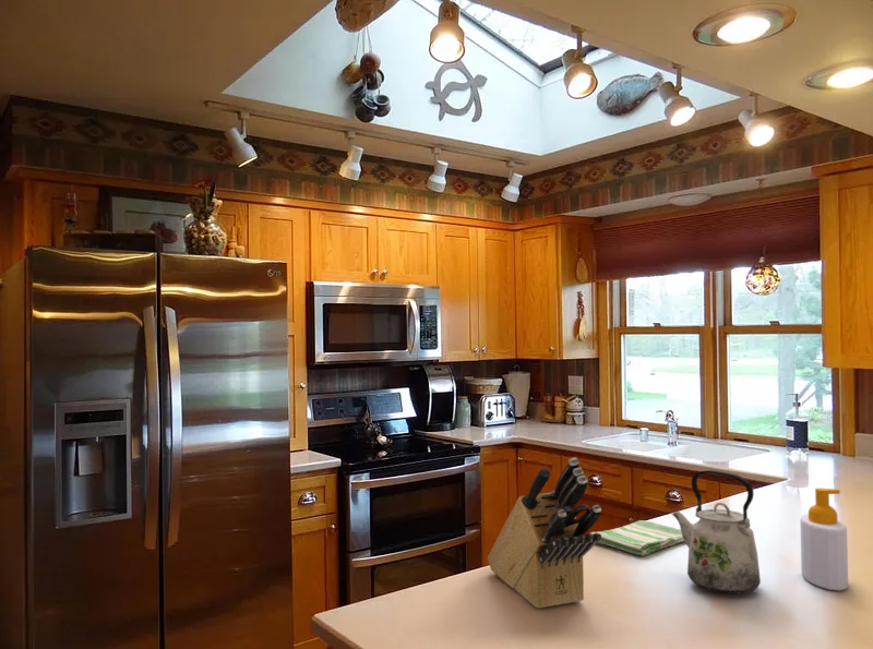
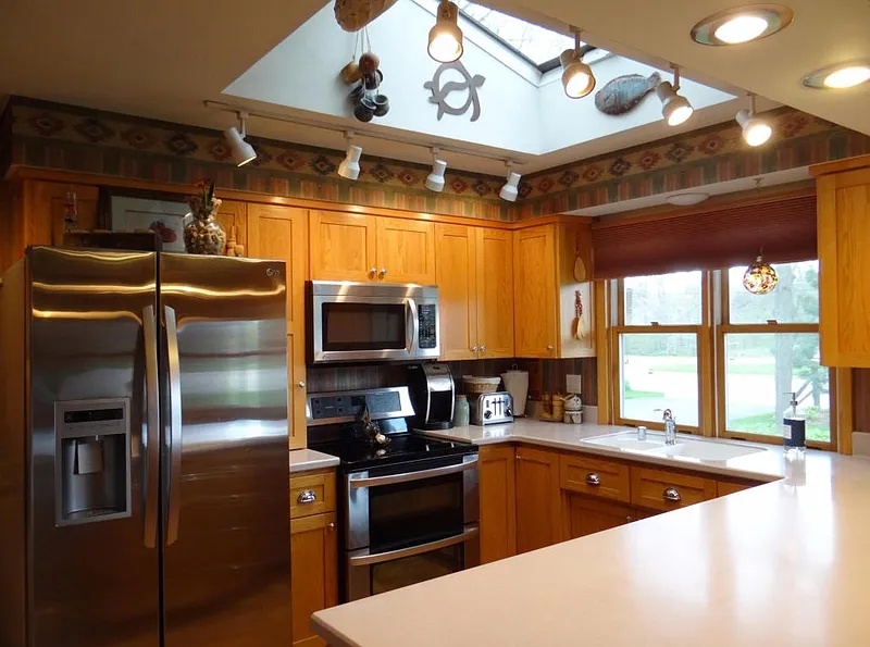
- dish towel [589,519,684,557]
- soap bottle [799,488,849,591]
- knife block [487,457,602,610]
- kettle [671,469,762,596]
